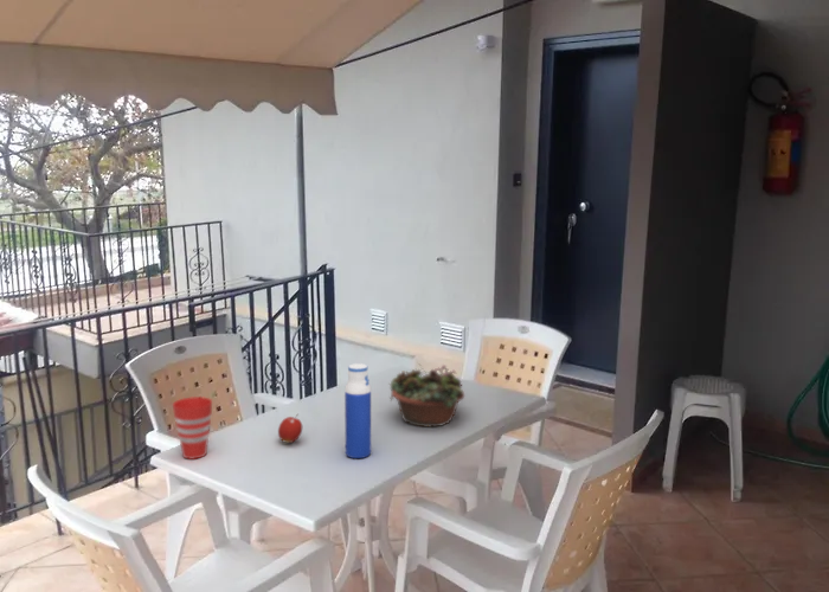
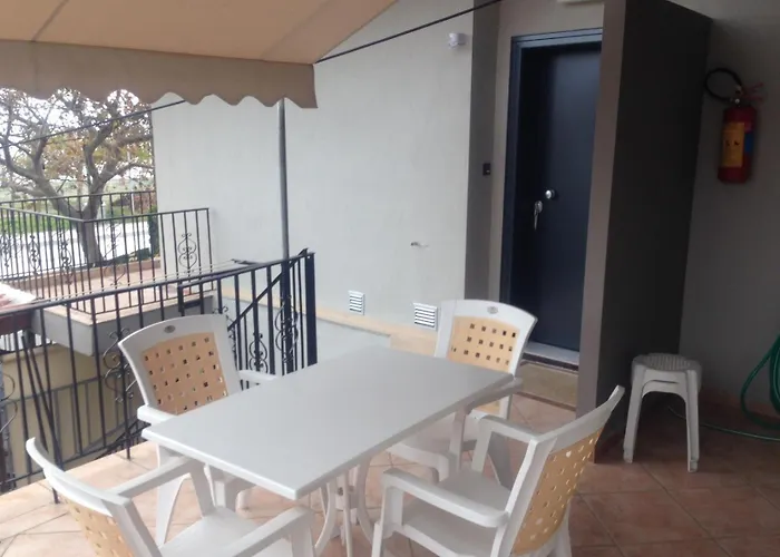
- water bottle [343,362,372,459]
- cup [172,395,213,461]
- fruit [277,413,303,444]
- succulent planter [387,361,465,427]
